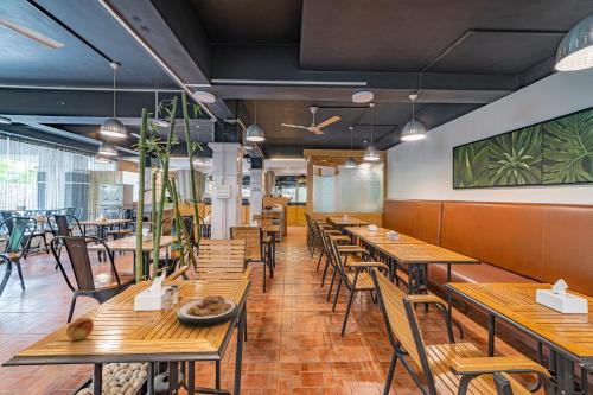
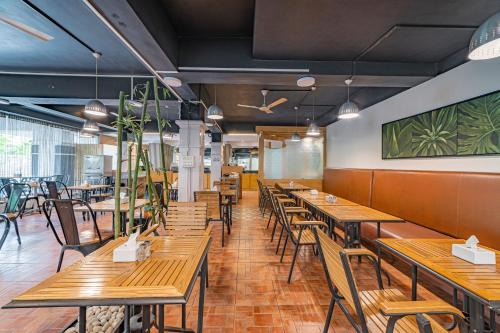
- fruit [65,316,95,342]
- plate [176,294,240,329]
